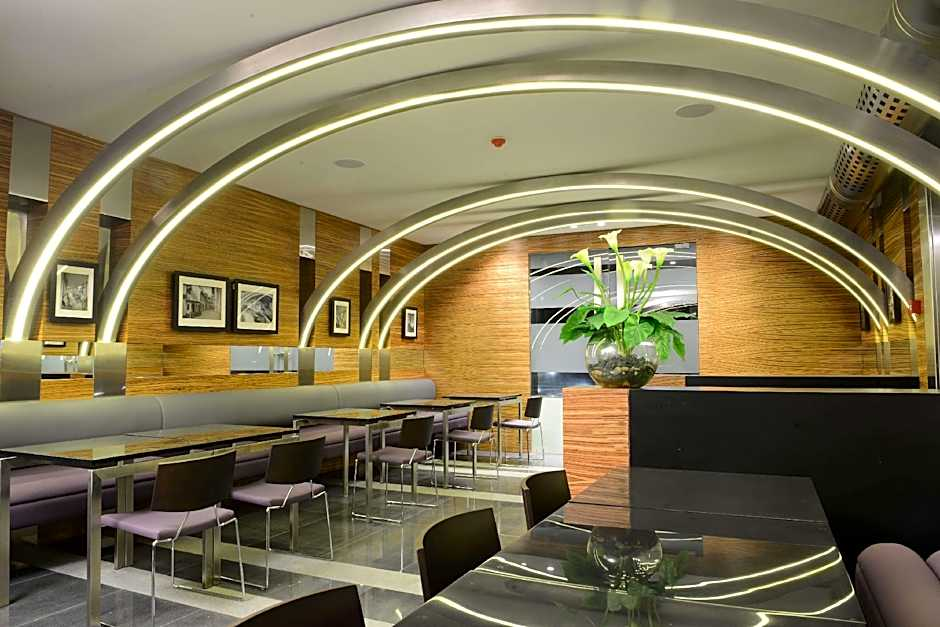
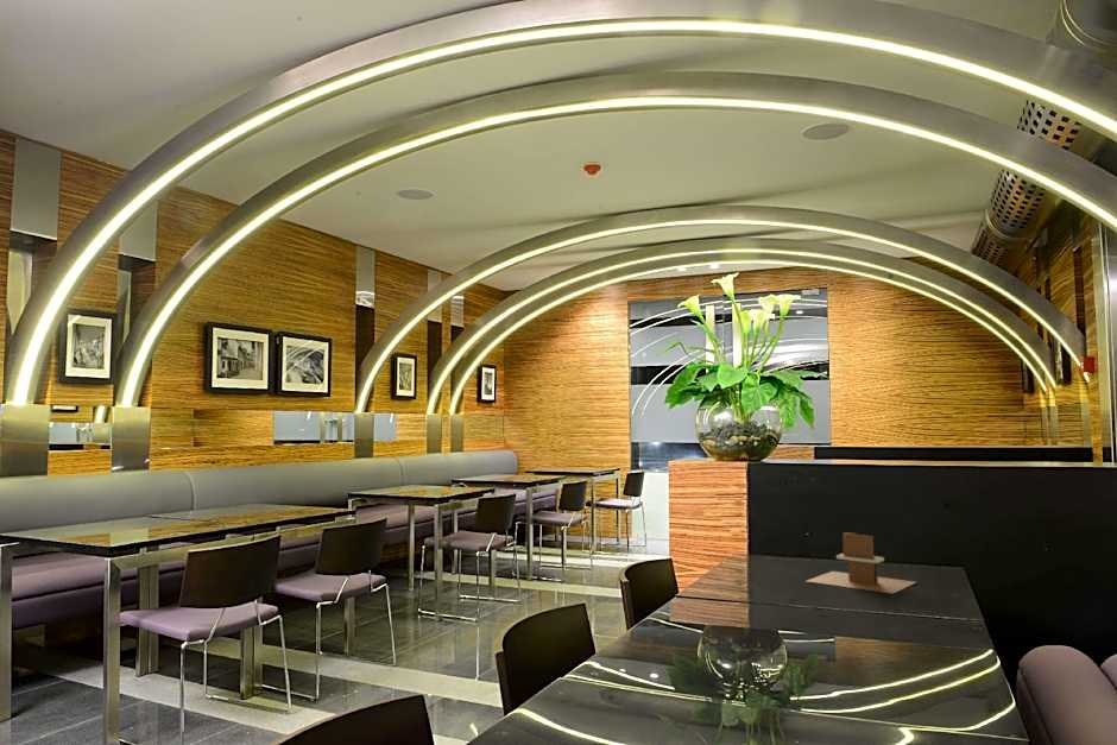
+ napkin holder [806,531,917,594]
